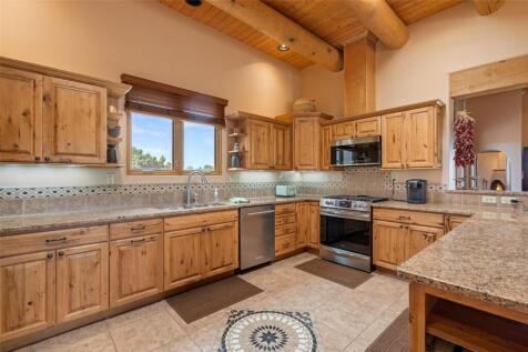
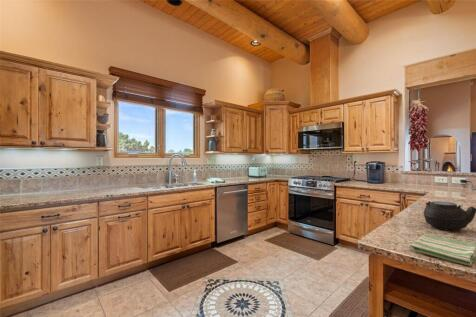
+ teapot [423,200,476,232]
+ dish towel [409,233,476,267]
